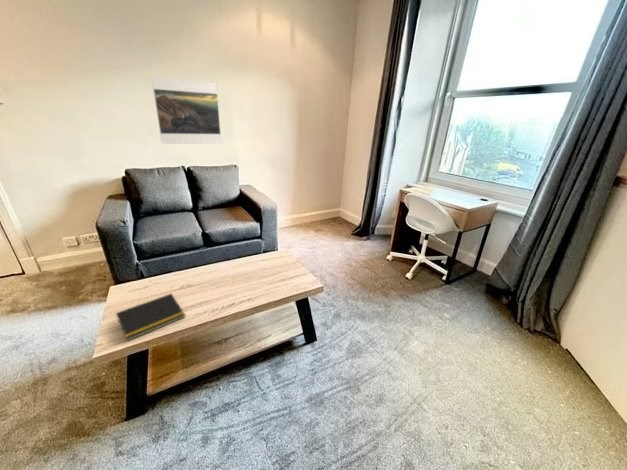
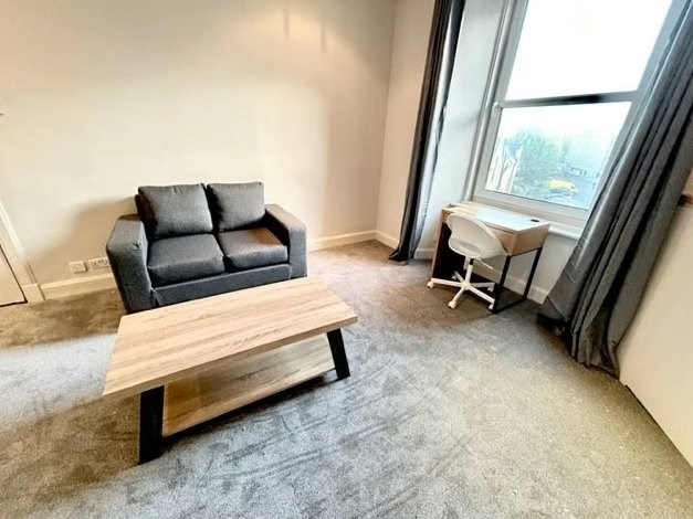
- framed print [150,76,222,145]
- notepad [115,292,186,342]
